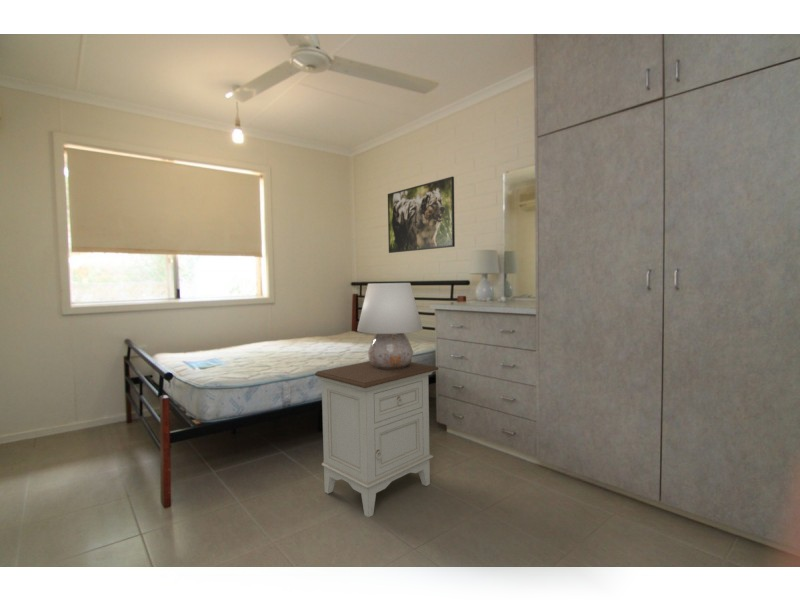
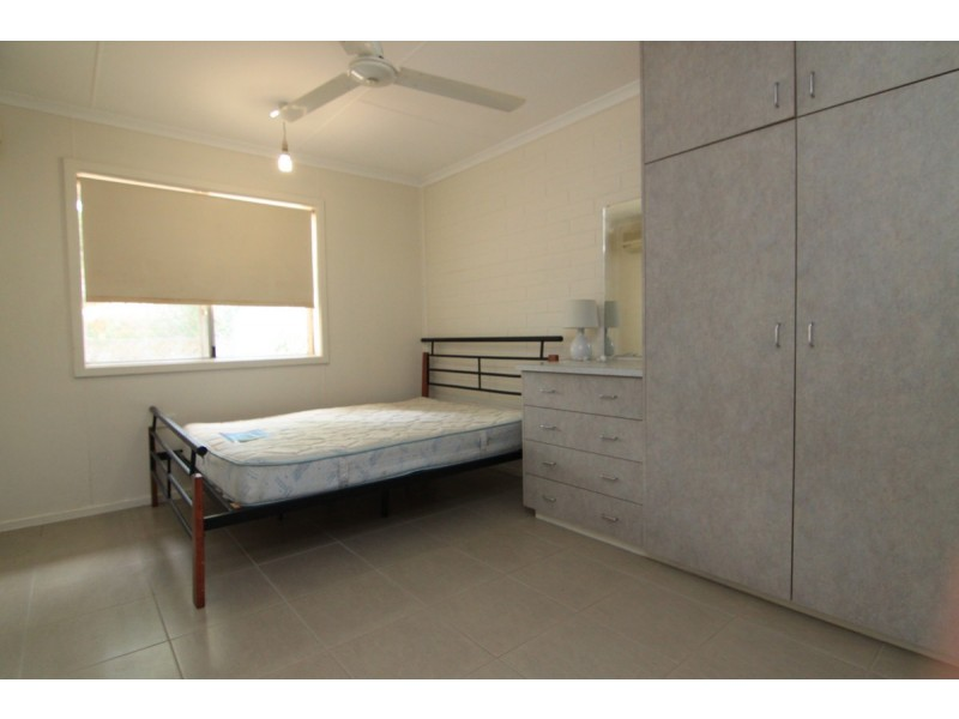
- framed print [387,175,456,254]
- nightstand [314,360,440,518]
- table lamp [356,282,424,369]
